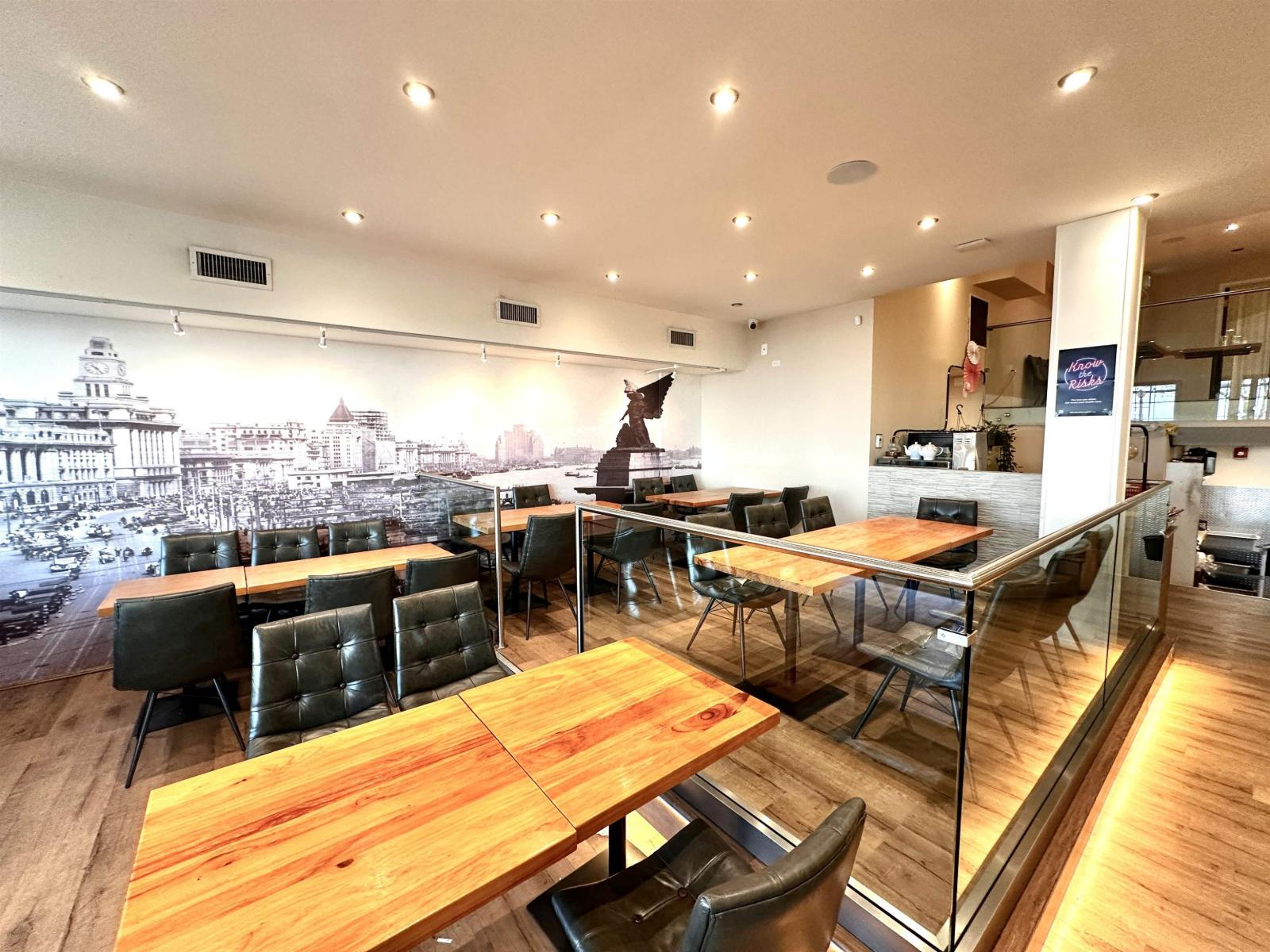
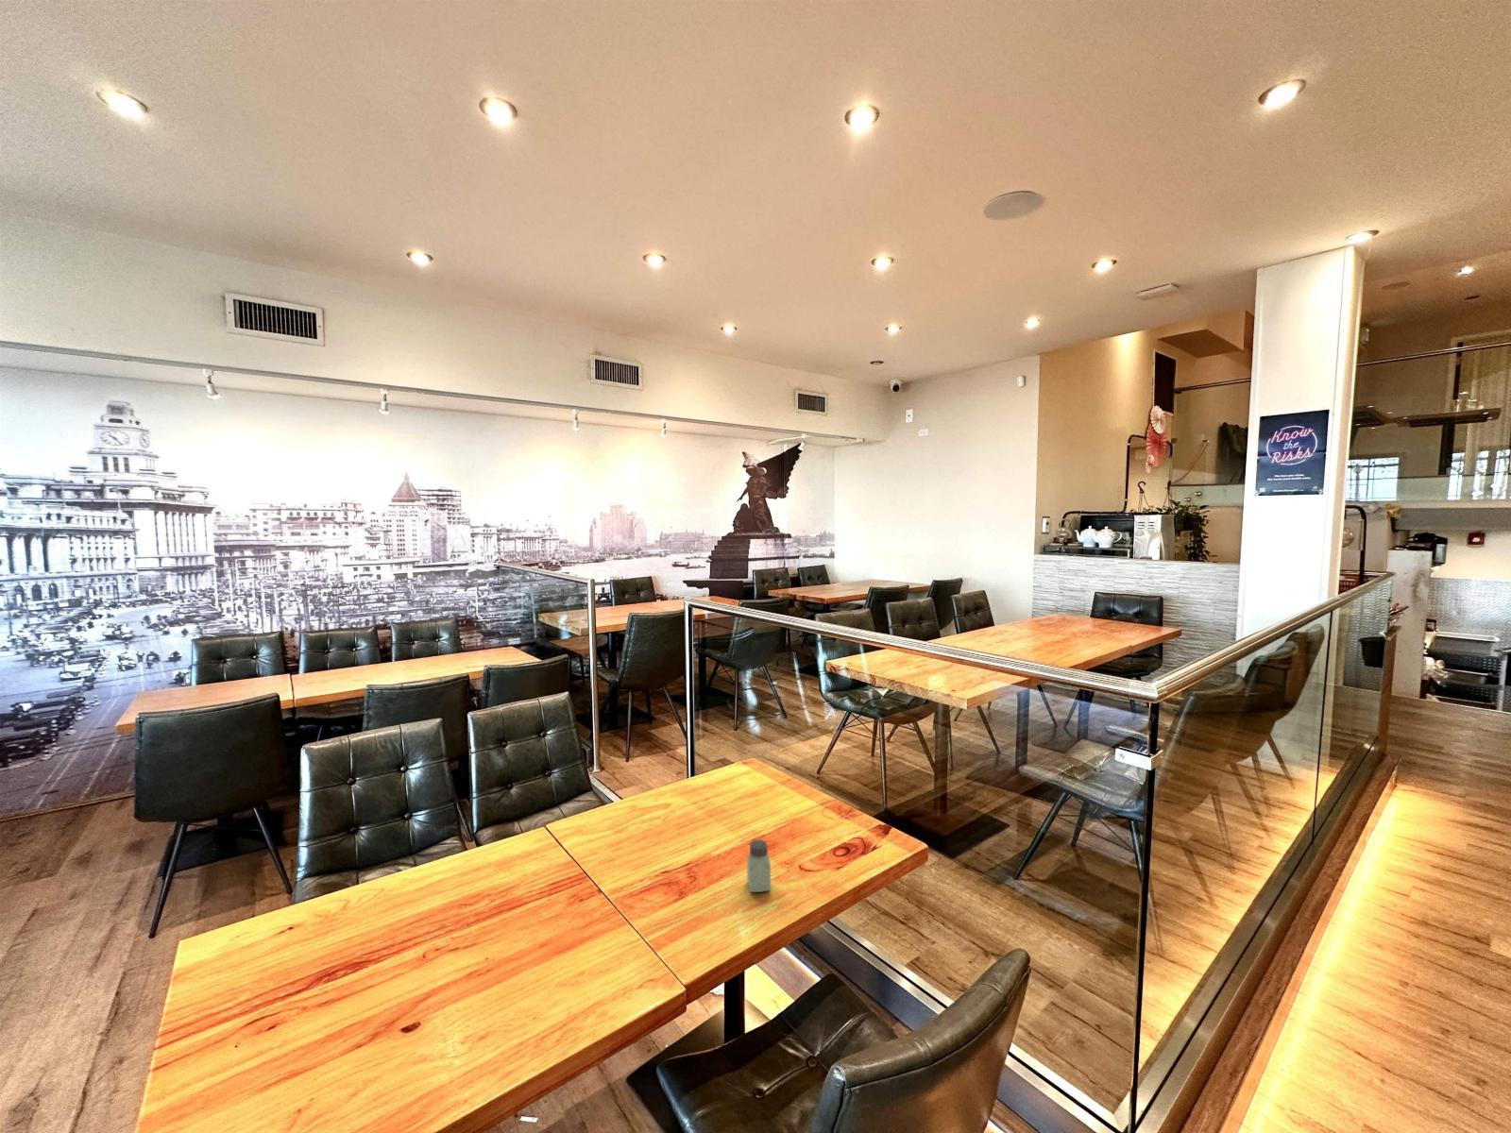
+ saltshaker [746,838,771,893]
